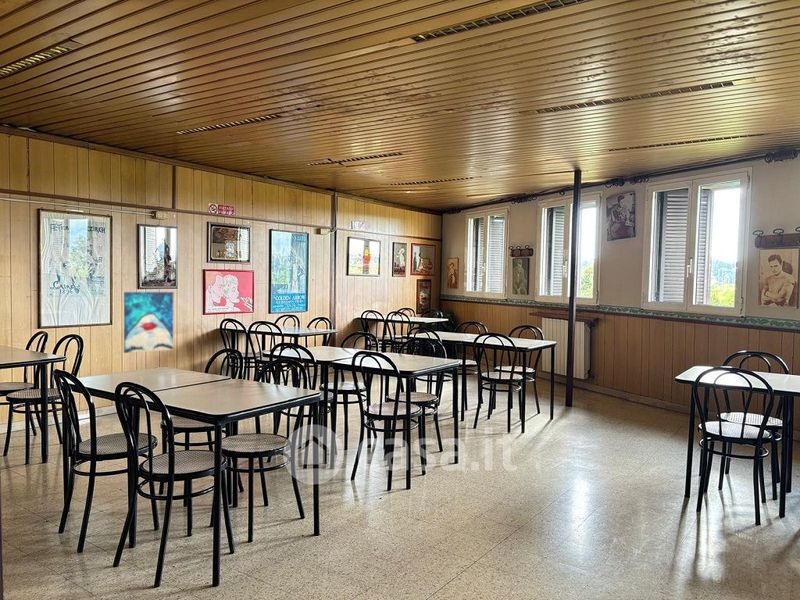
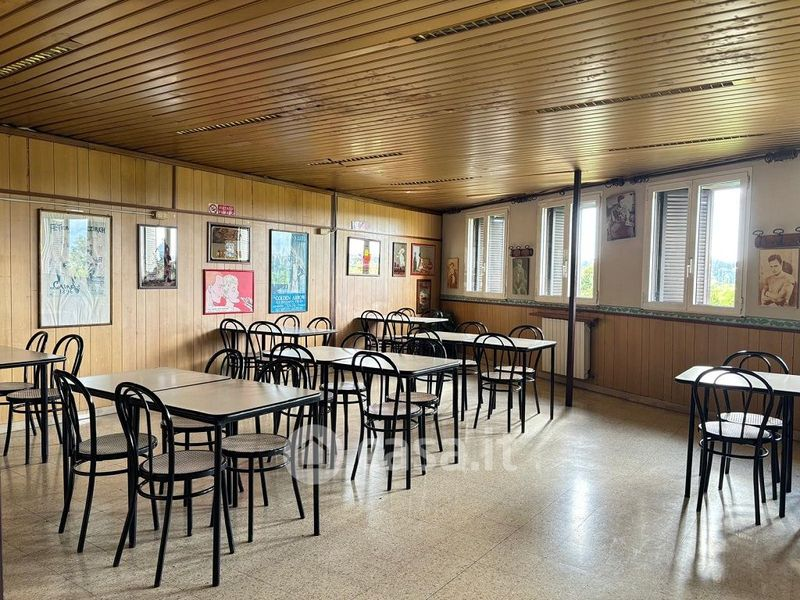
- wall art [123,291,174,354]
